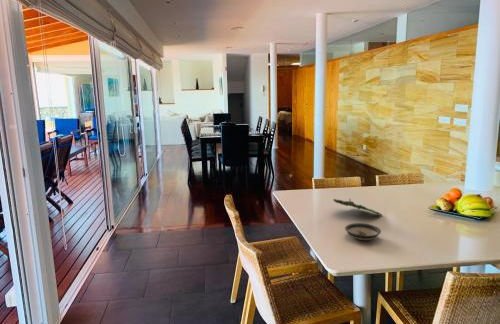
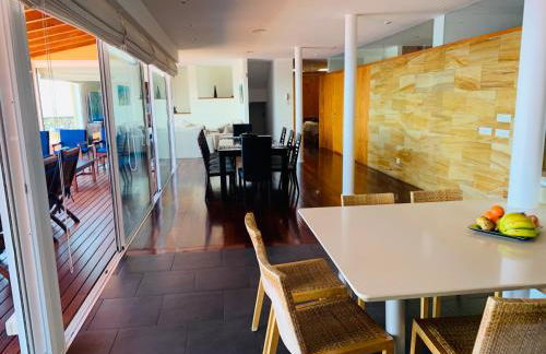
- saucer [344,222,382,241]
- plant [332,198,383,216]
